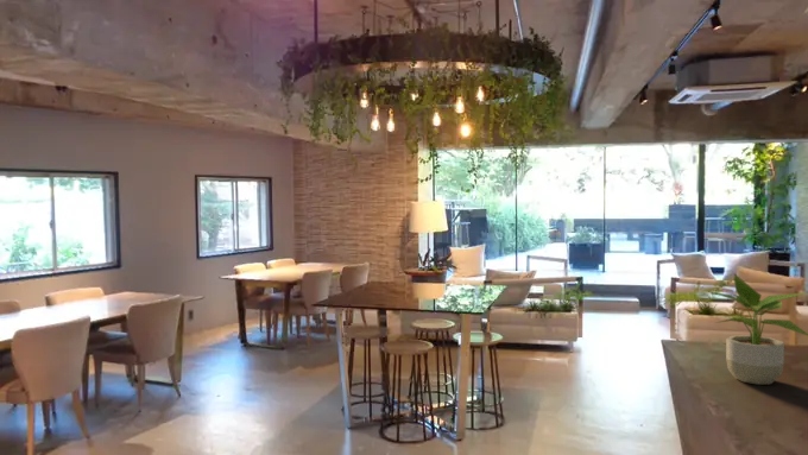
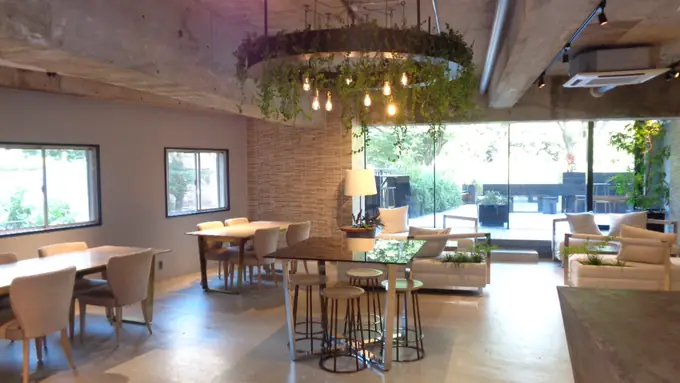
- potted plant [707,272,808,386]
